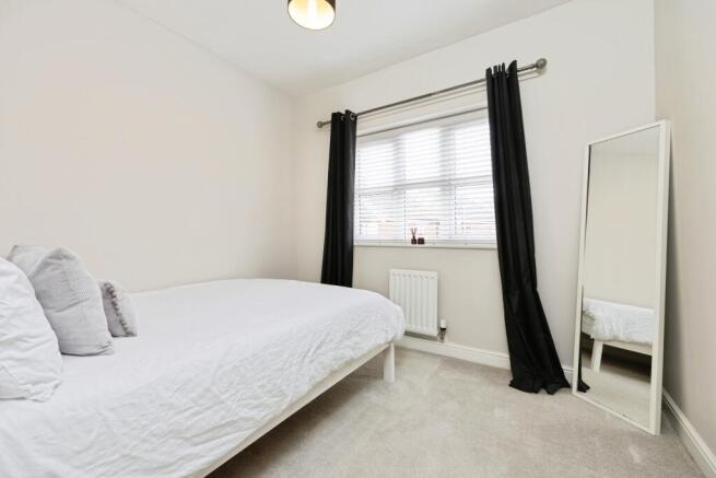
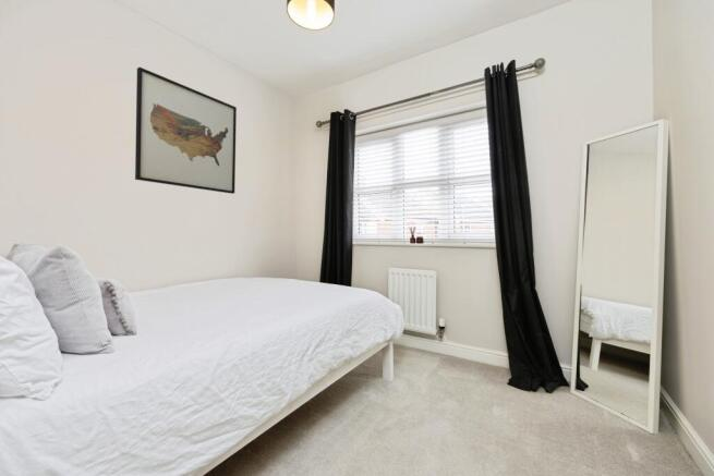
+ wall art [134,66,238,195]
